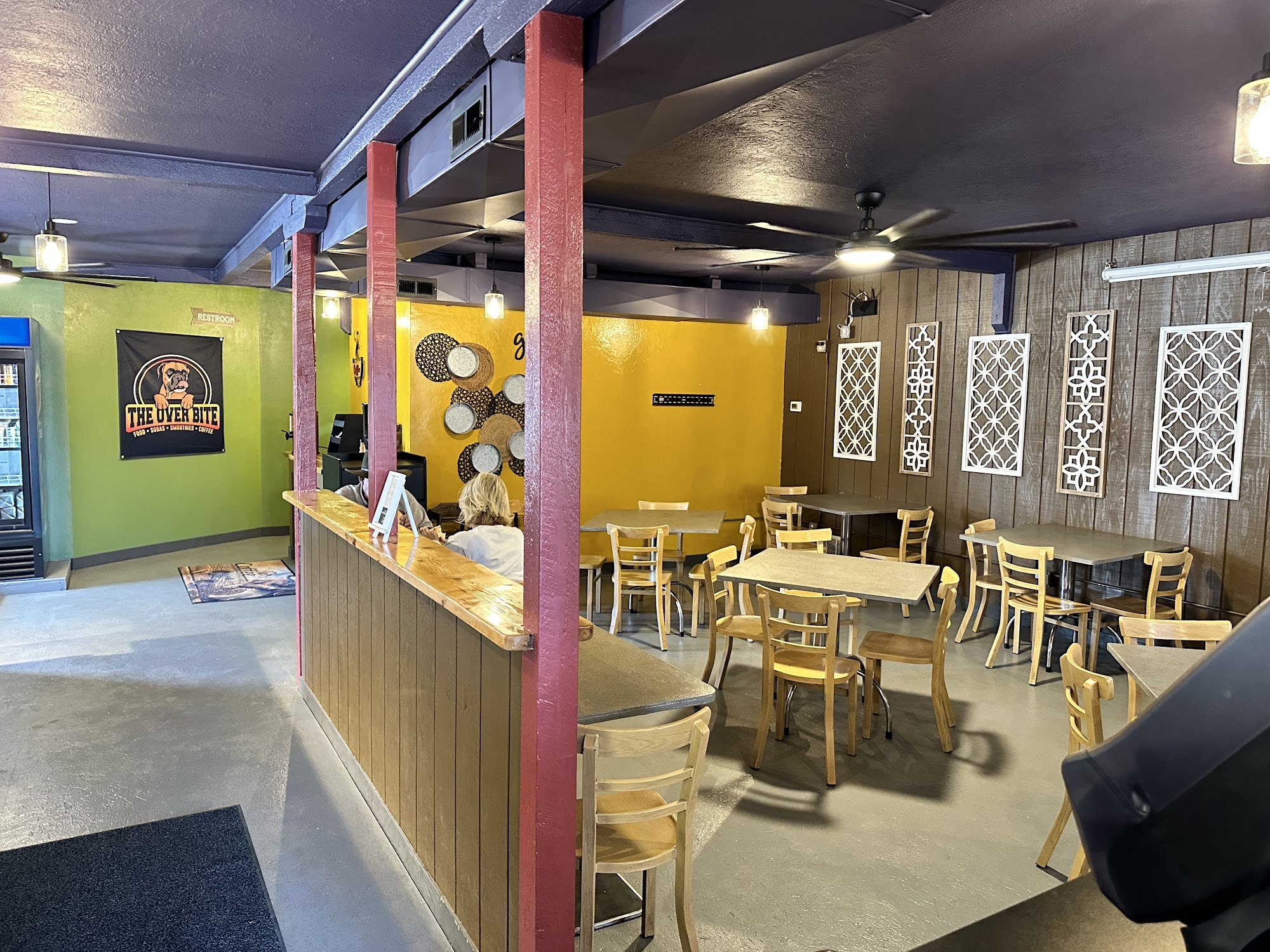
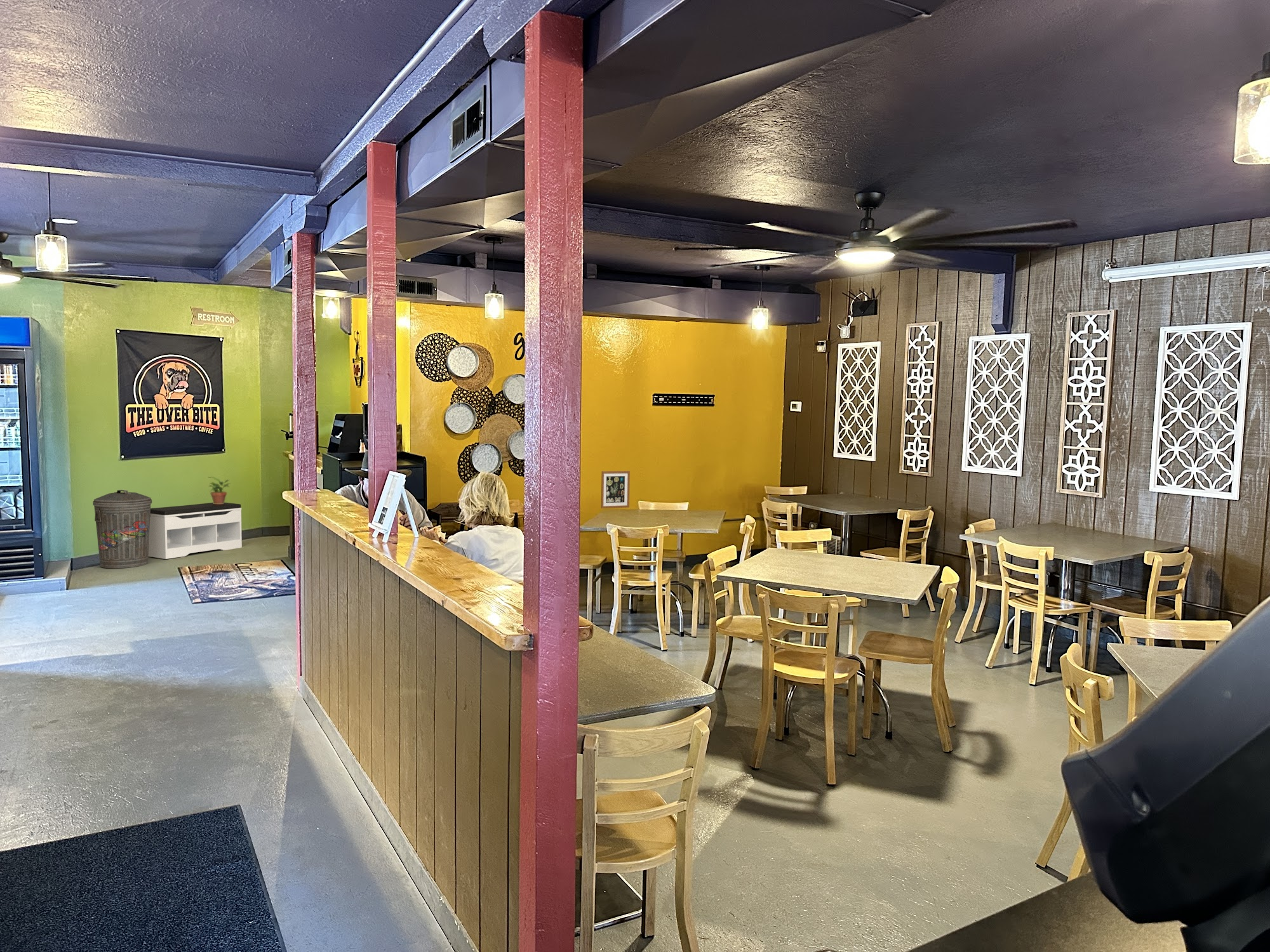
+ potted plant [208,476,232,504]
+ trash can [92,489,152,569]
+ bench [148,502,243,560]
+ wall art [601,470,631,509]
